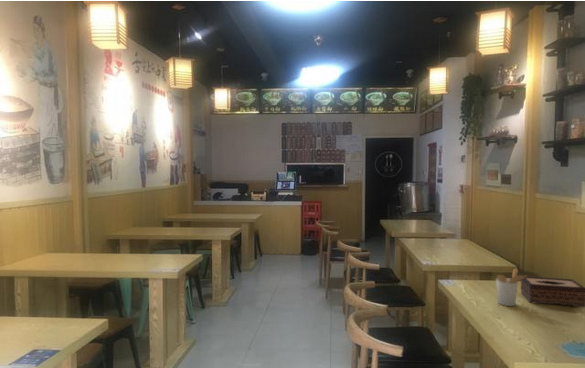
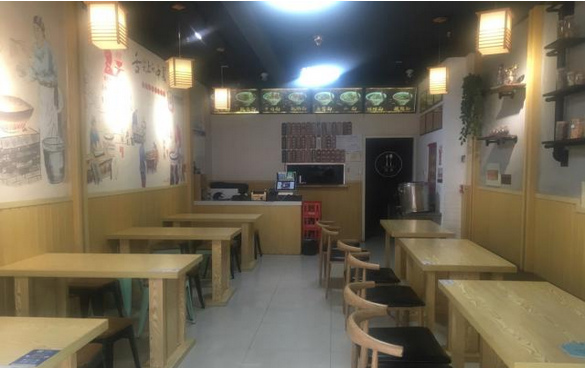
- utensil holder [495,268,528,307]
- tissue box [520,276,585,308]
